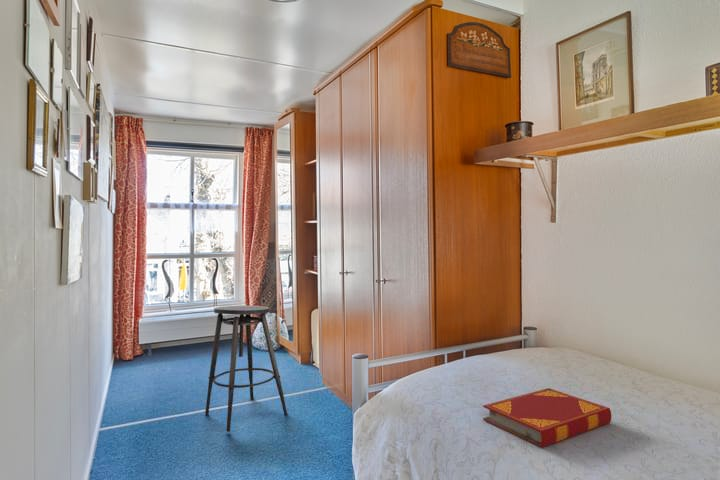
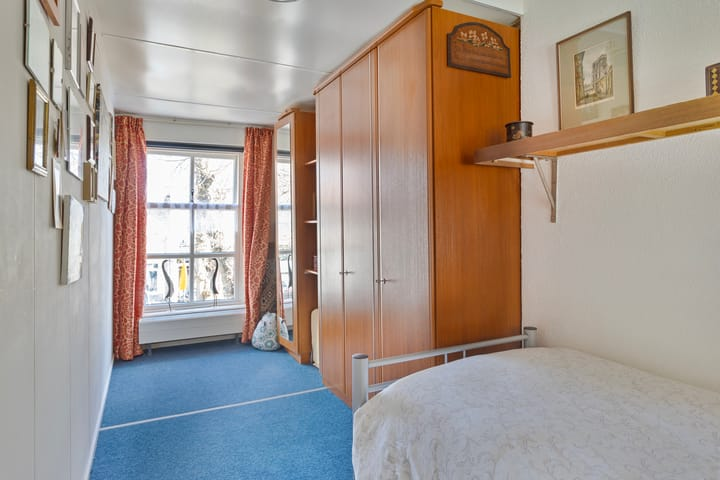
- stool [204,304,288,433]
- hardback book [482,387,612,449]
